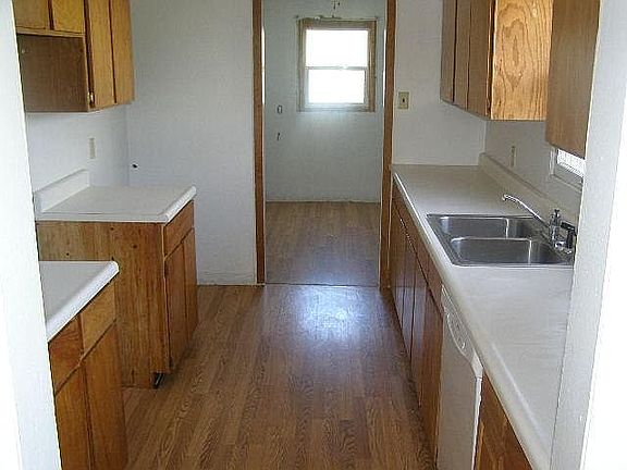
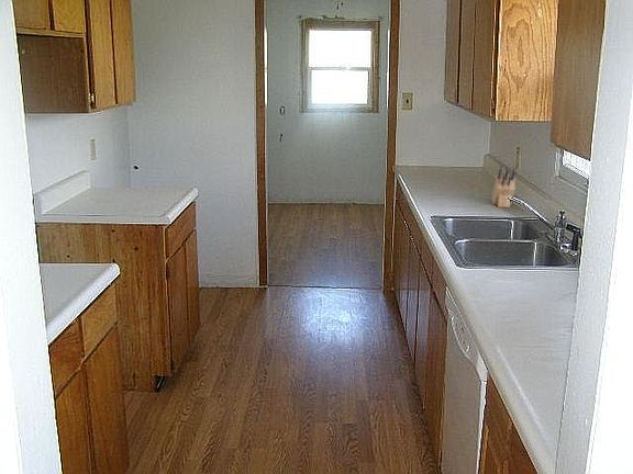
+ knife block [491,165,517,208]
